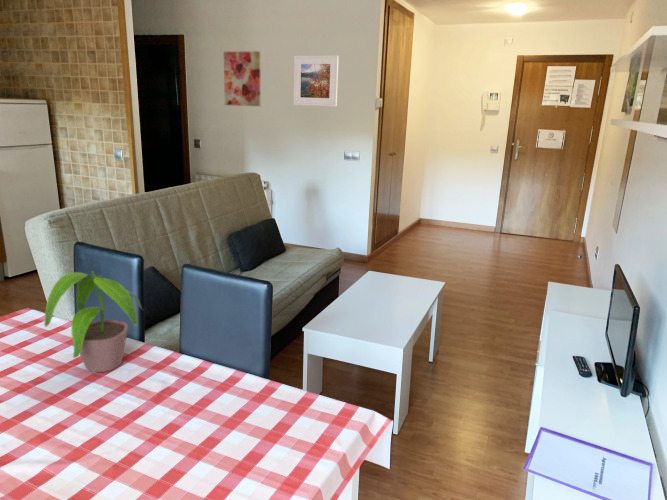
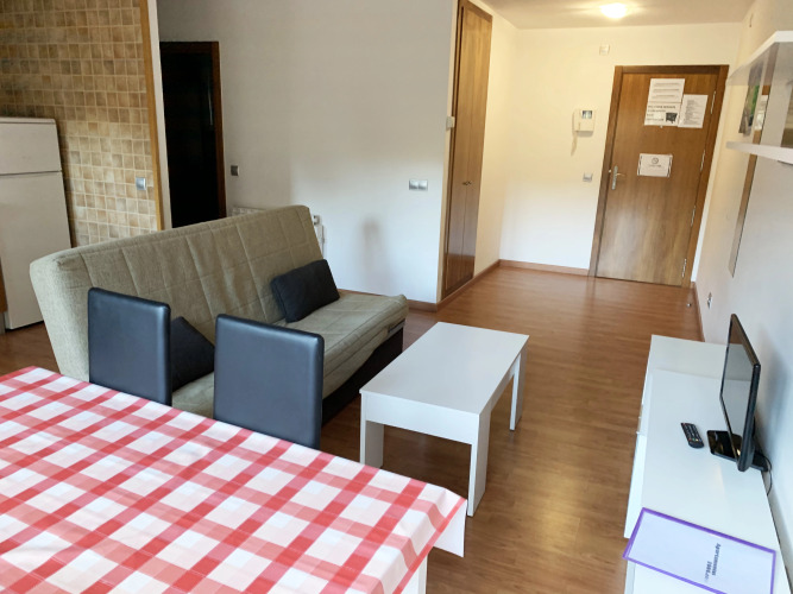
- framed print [293,55,340,108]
- wall art [223,50,261,107]
- potted plant [43,270,145,373]
